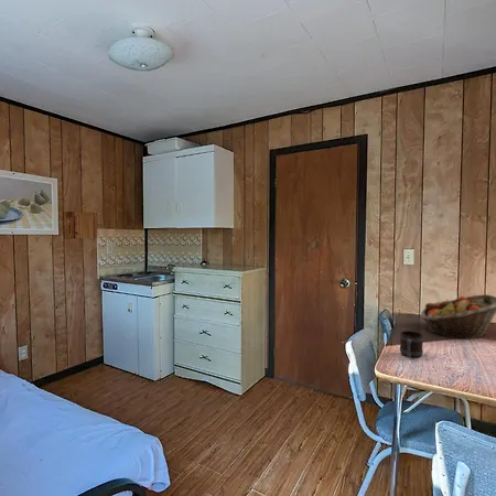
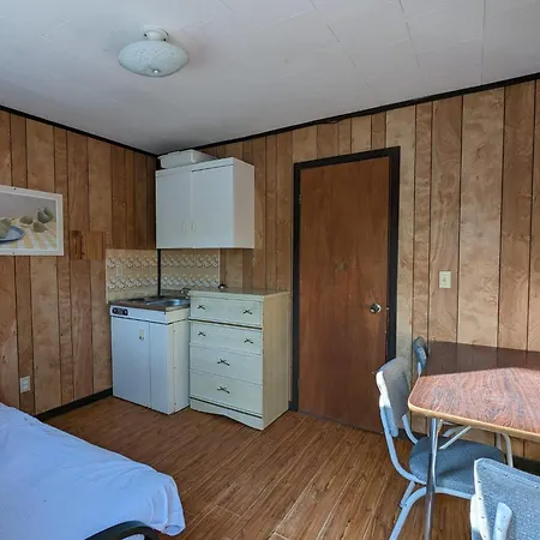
- mug [399,330,424,358]
- fruit basket [420,293,496,339]
